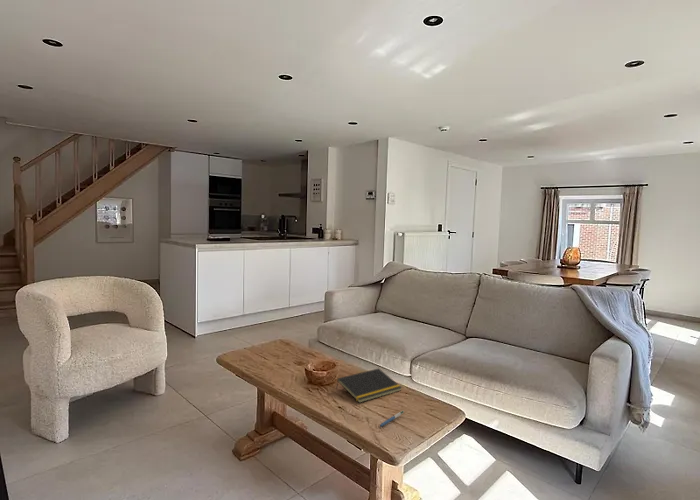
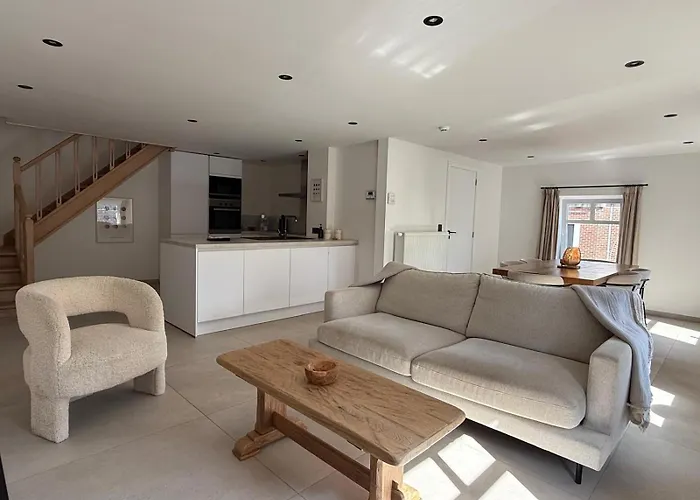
- pen [378,410,405,428]
- notepad [335,367,403,404]
